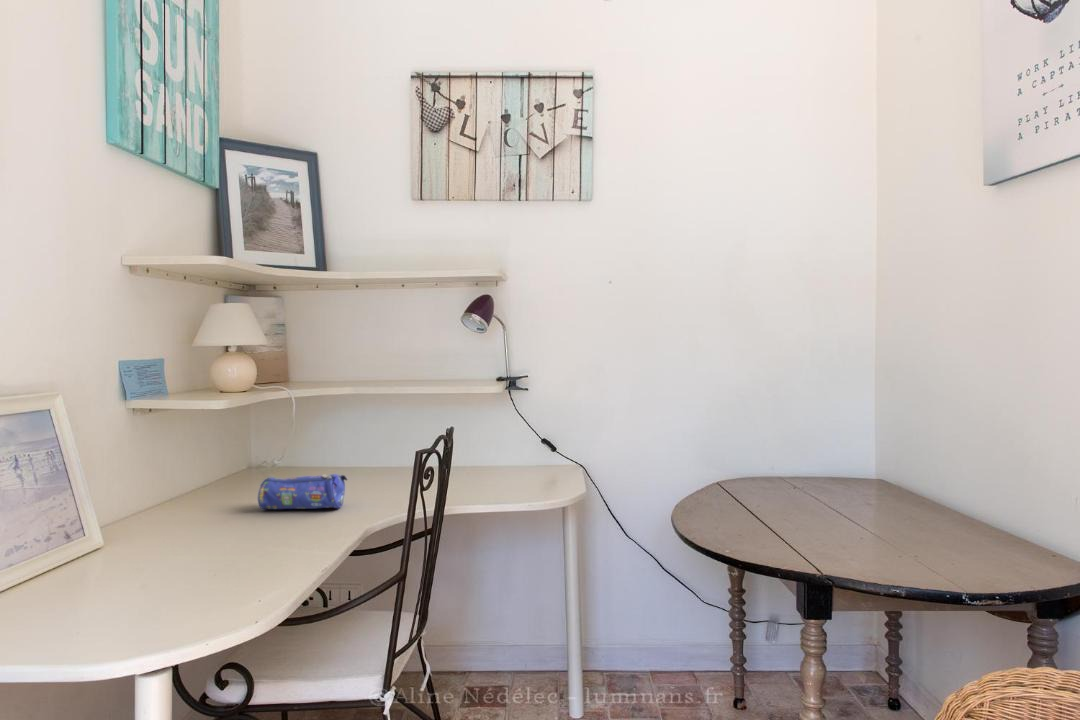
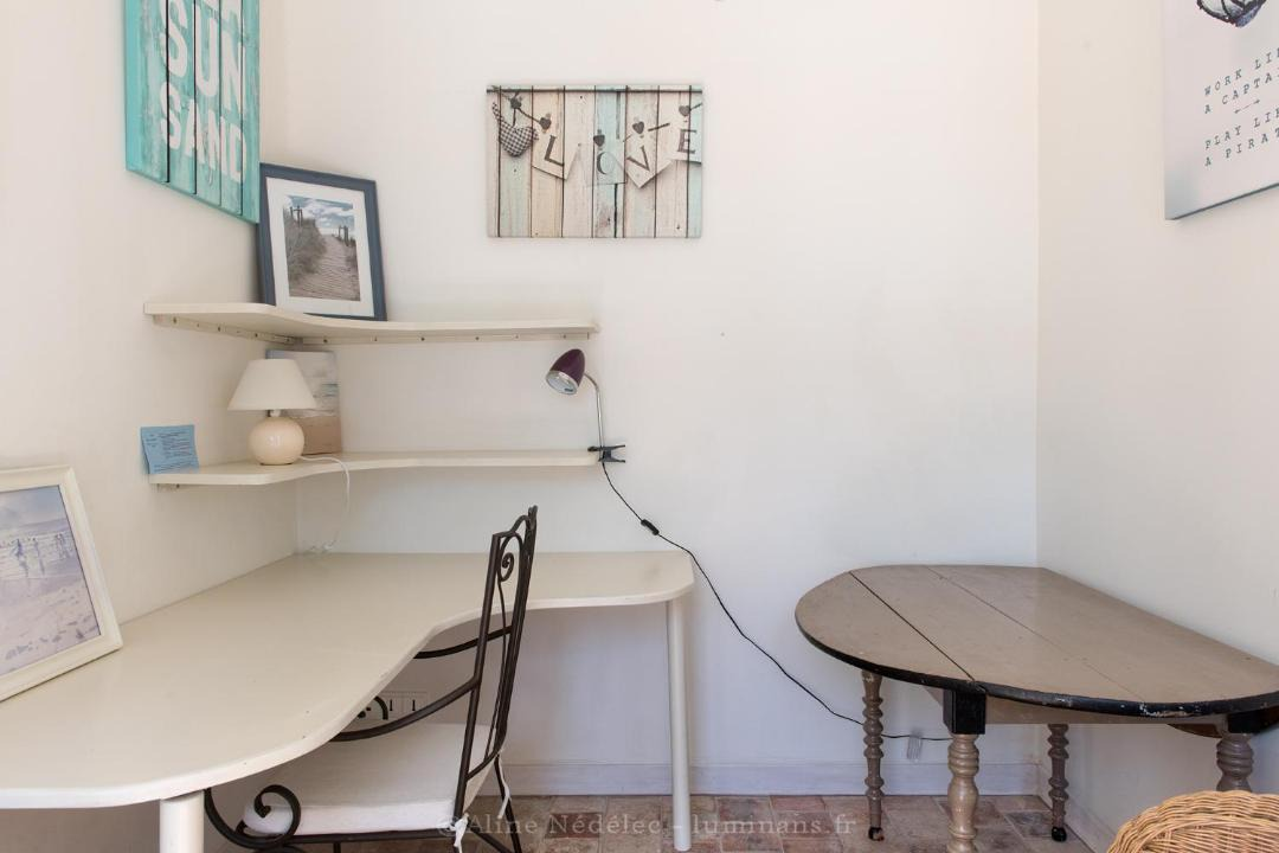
- pencil case [257,473,349,510]
